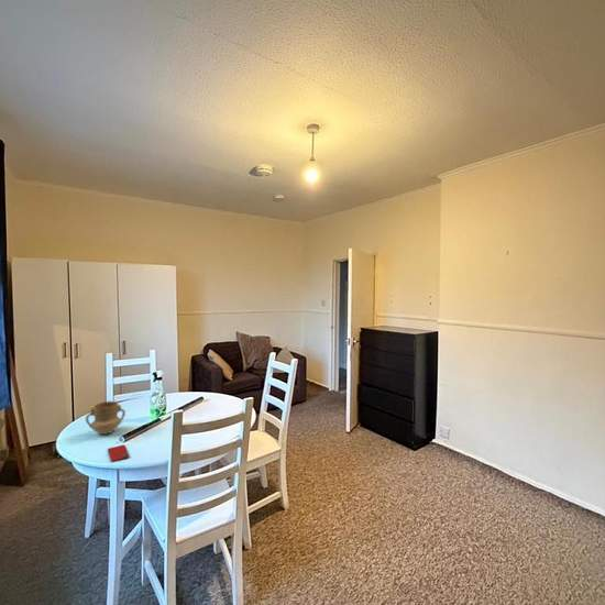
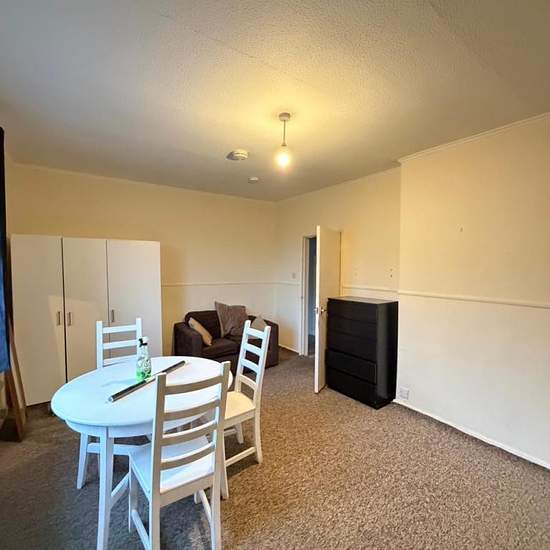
- smartphone [107,444,130,463]
- mug [85,400,127,436]
